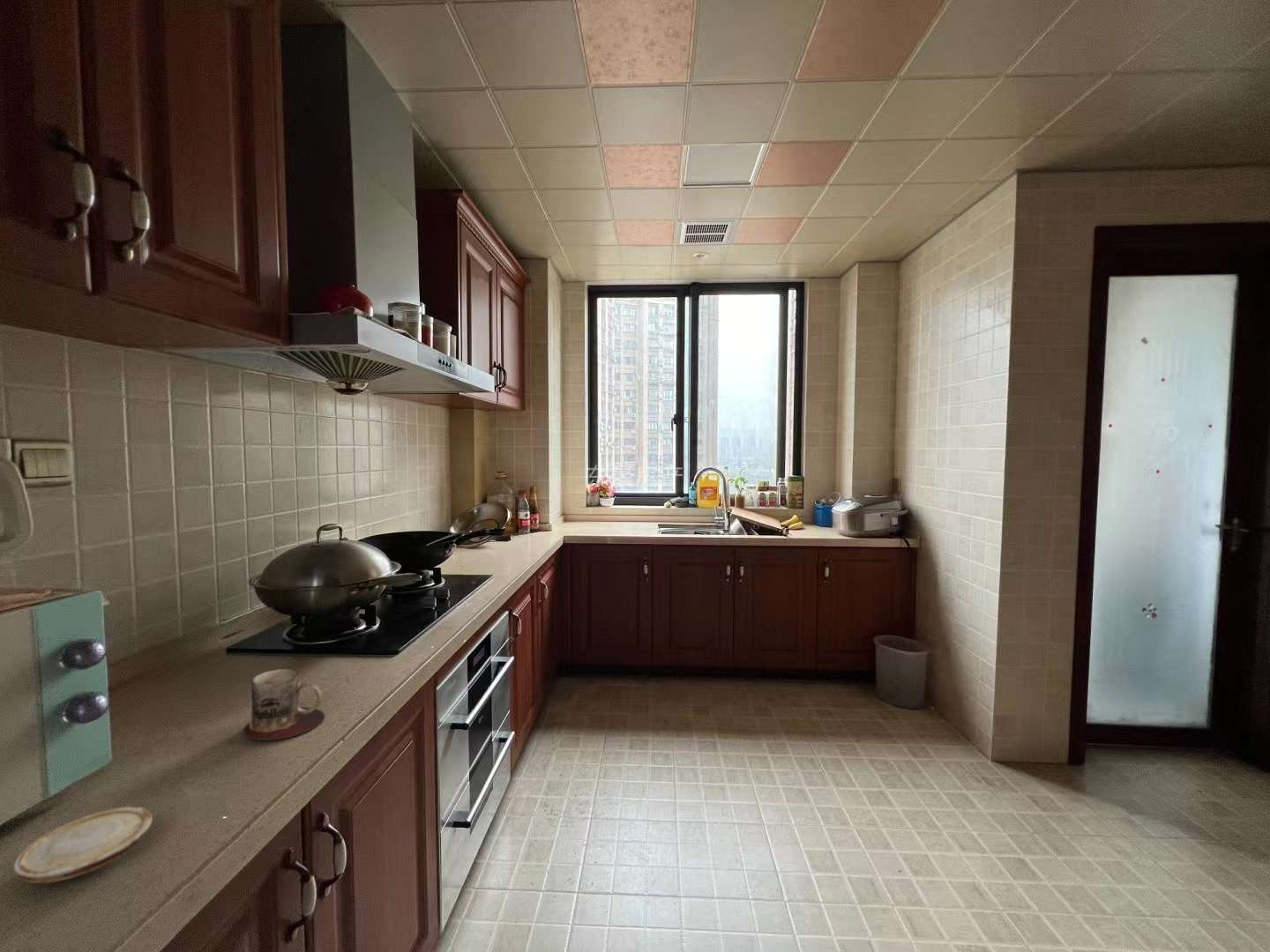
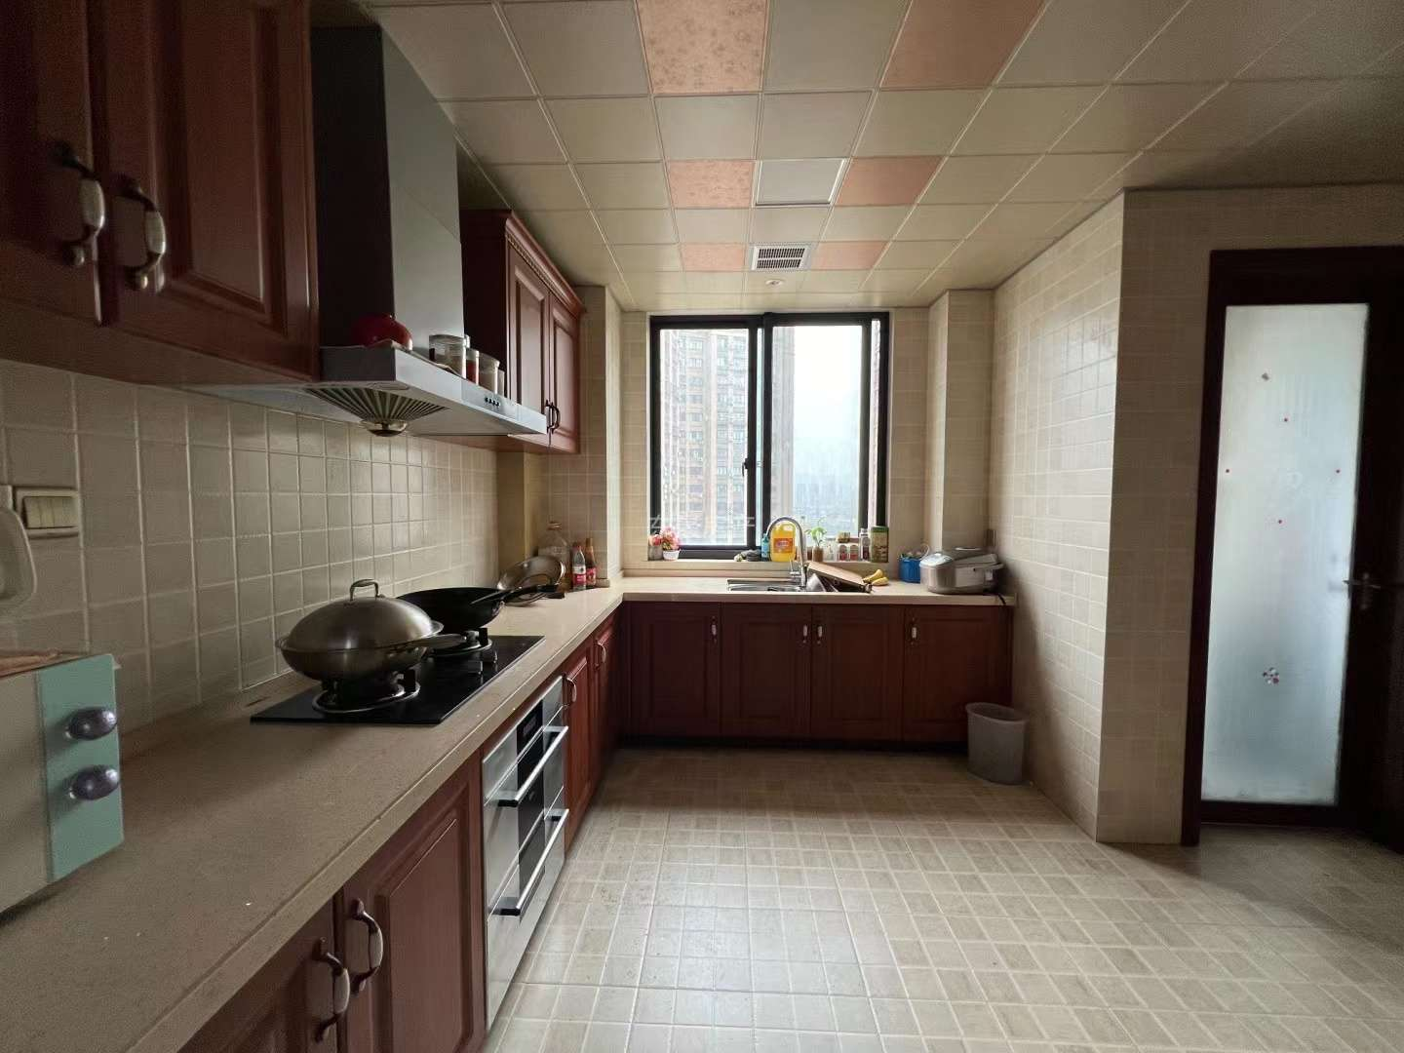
- mug [243,668,325,741]
- wood slice [13,807,153,884]
